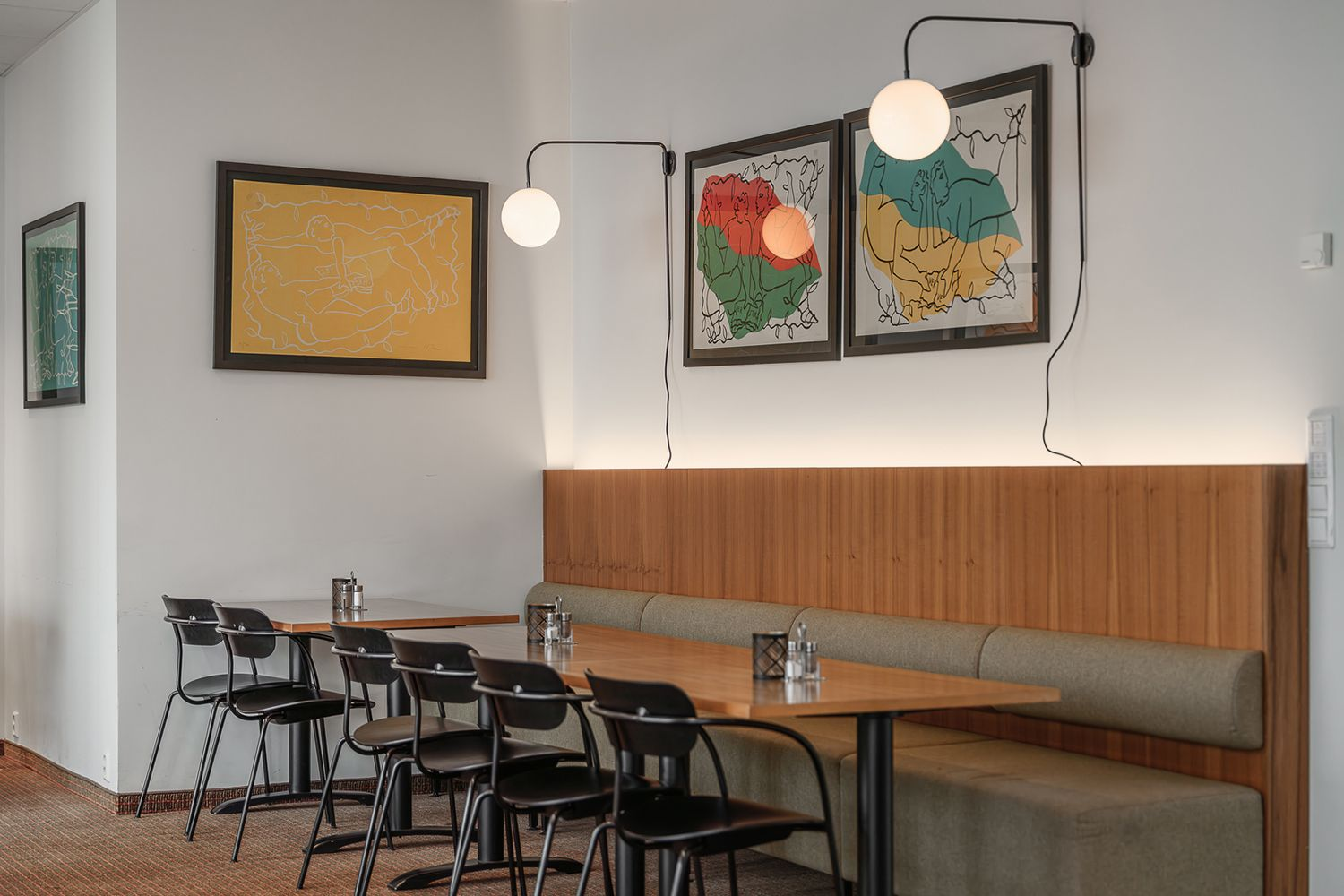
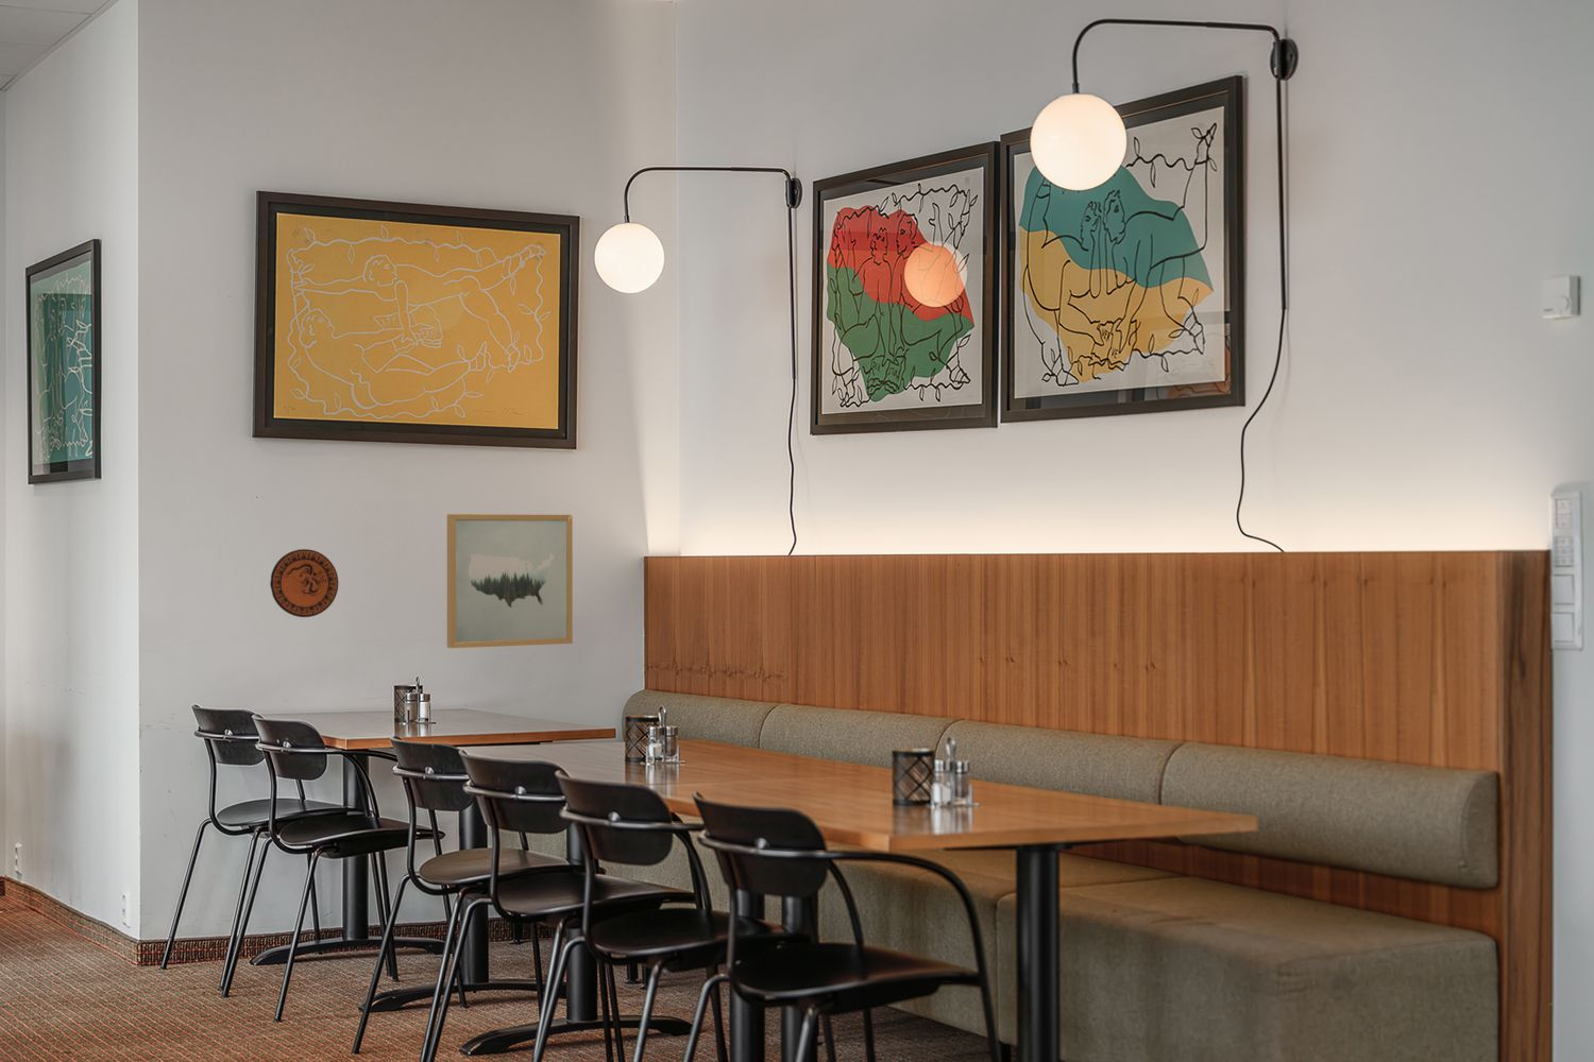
+ decorative plate [269,548,339,618]
+ wall art [446,513,574,648]
